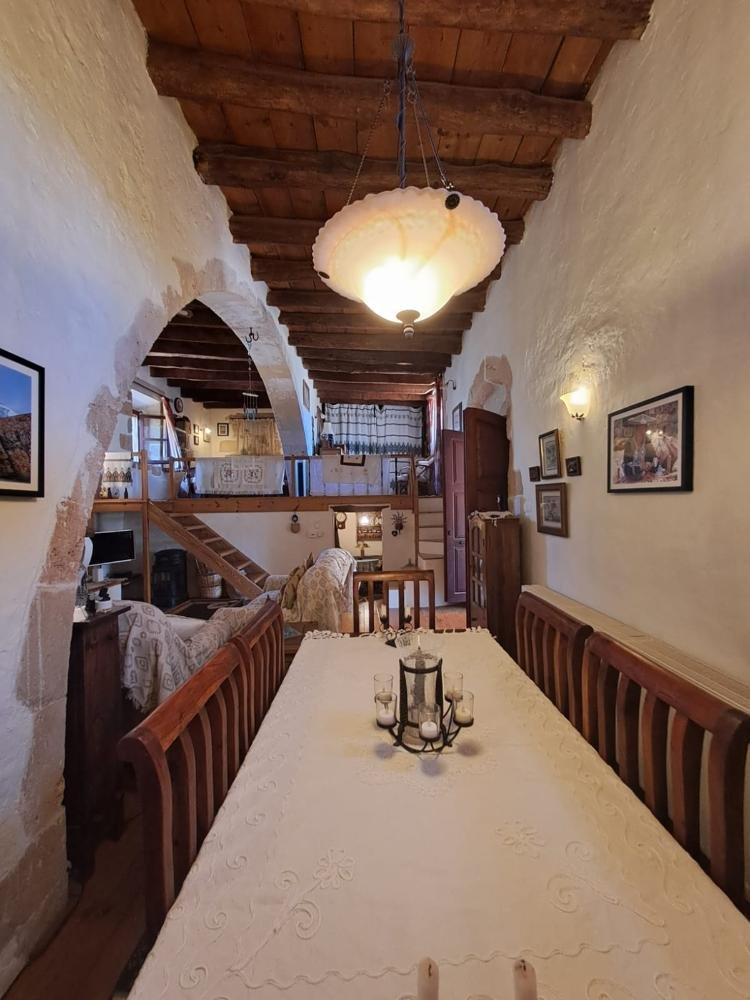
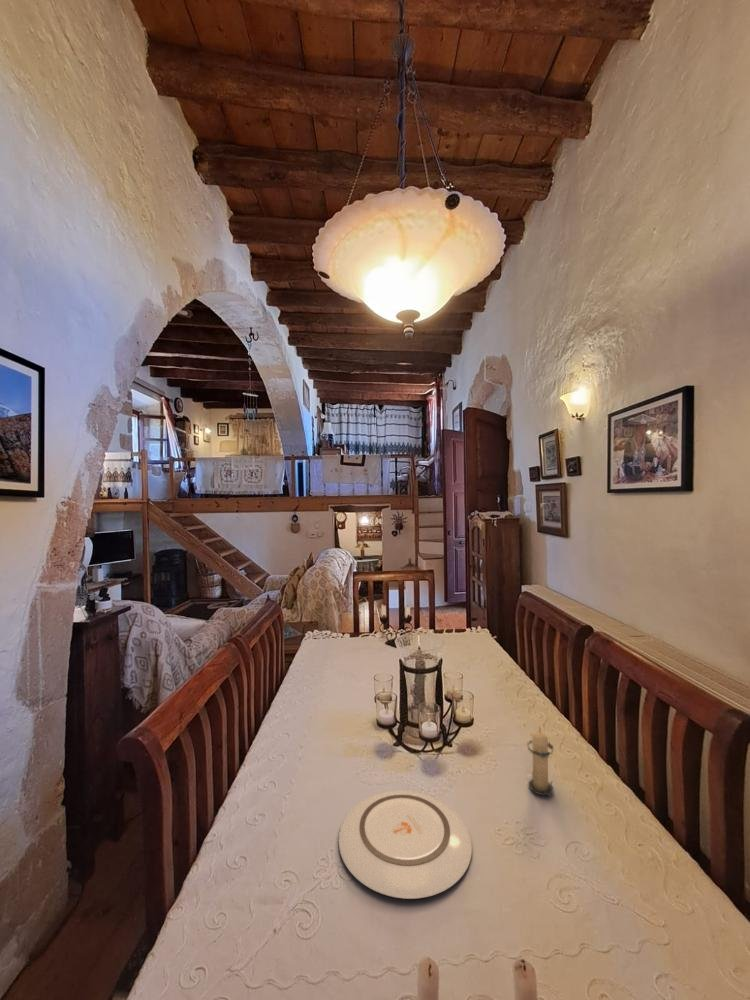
+ plate [338,789,473,900]
+ candle [526,726,555,796]
